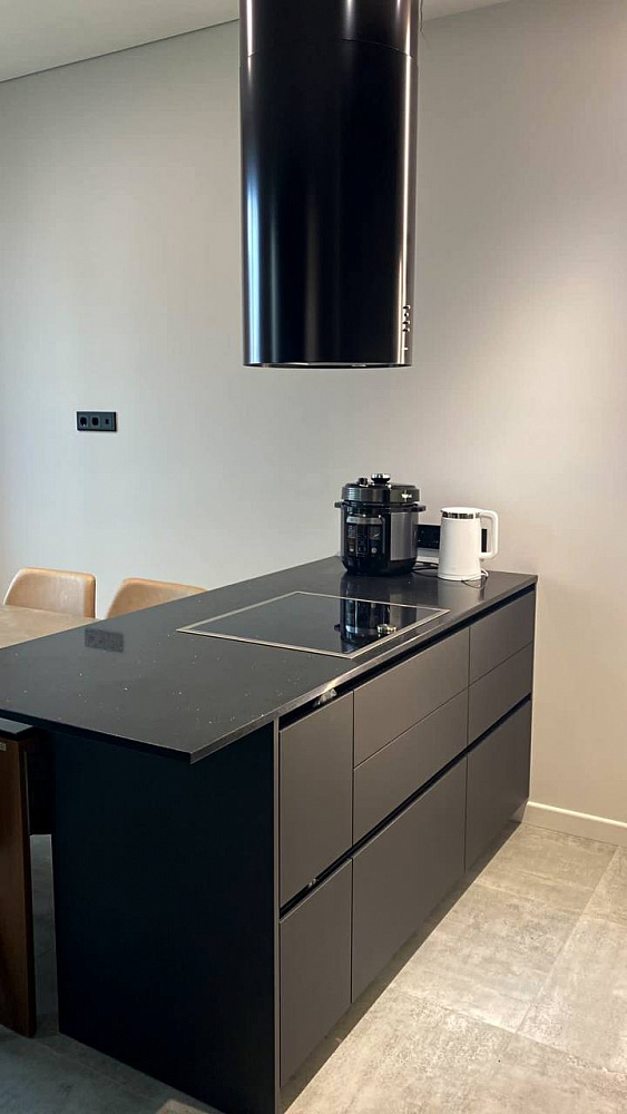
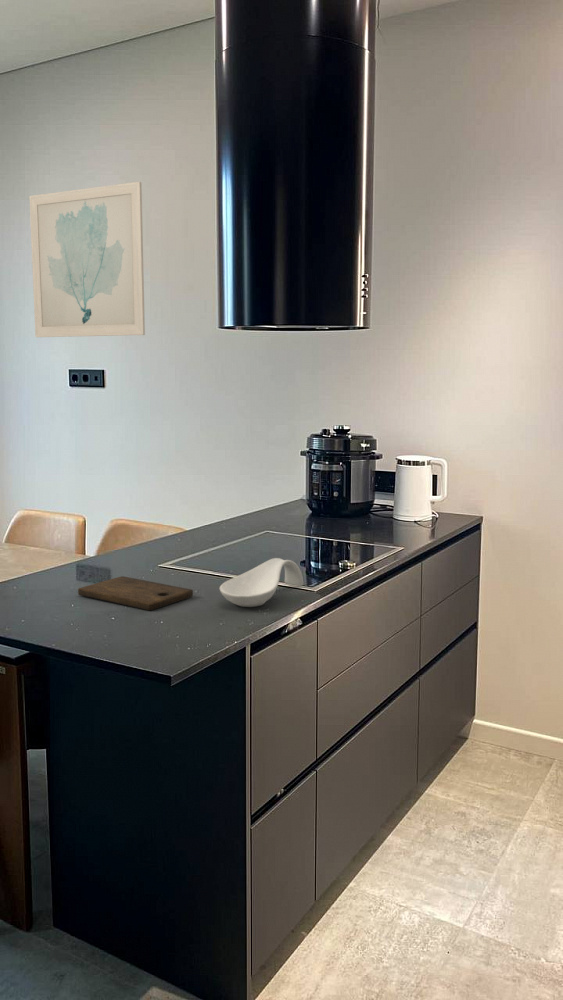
+ spoon rest [219,557,304,608]
+ cutting board [77,575,194,611]
+ wall art [28,181,146,338]
